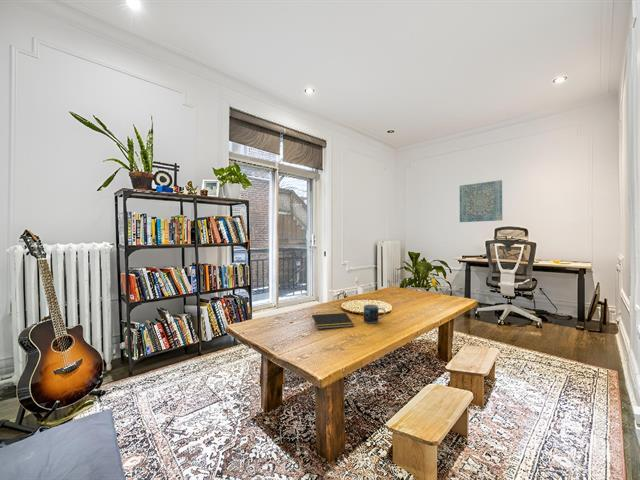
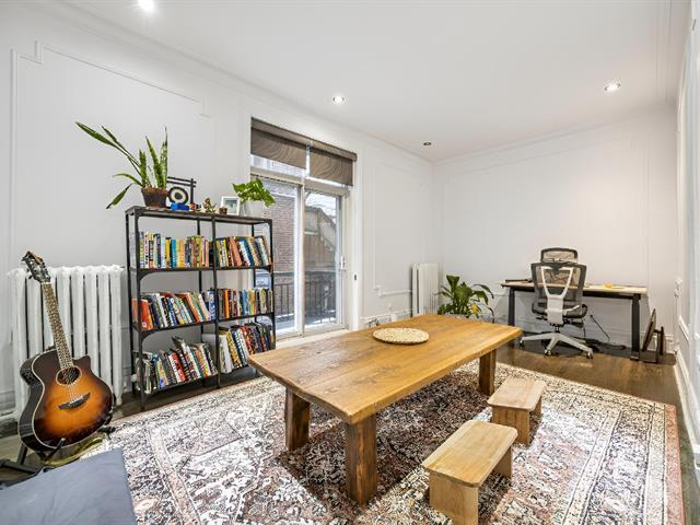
- mug [363,304,386,324]
- notepad [310,312,355,330]
- wall art [459,179,503,223]
